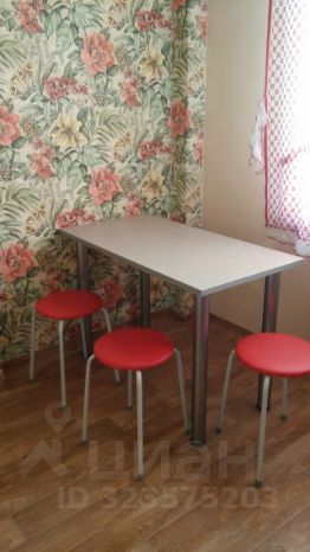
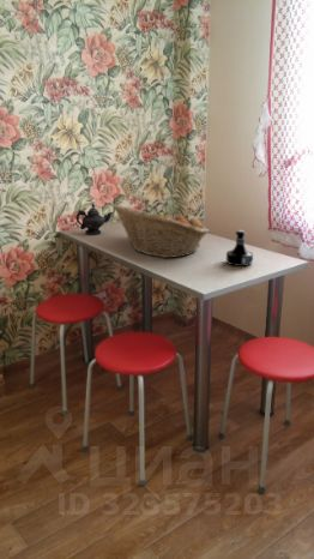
+ teapot [76,202,114,236]
+ fruit basket [111,204,210,259]
+ tequila bottle [225,229,254,268]
